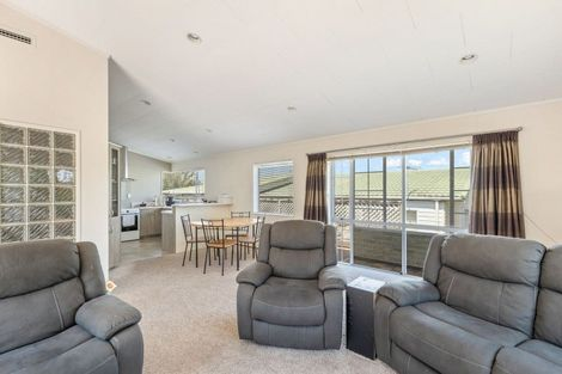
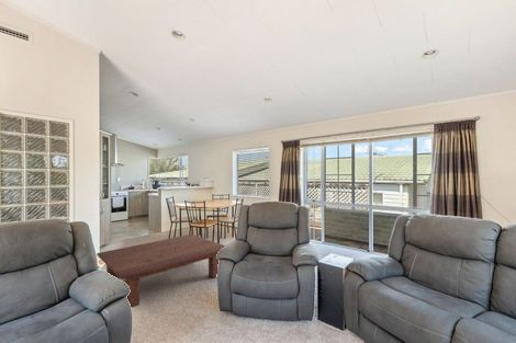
+ coffee table [96,233,226,309]
